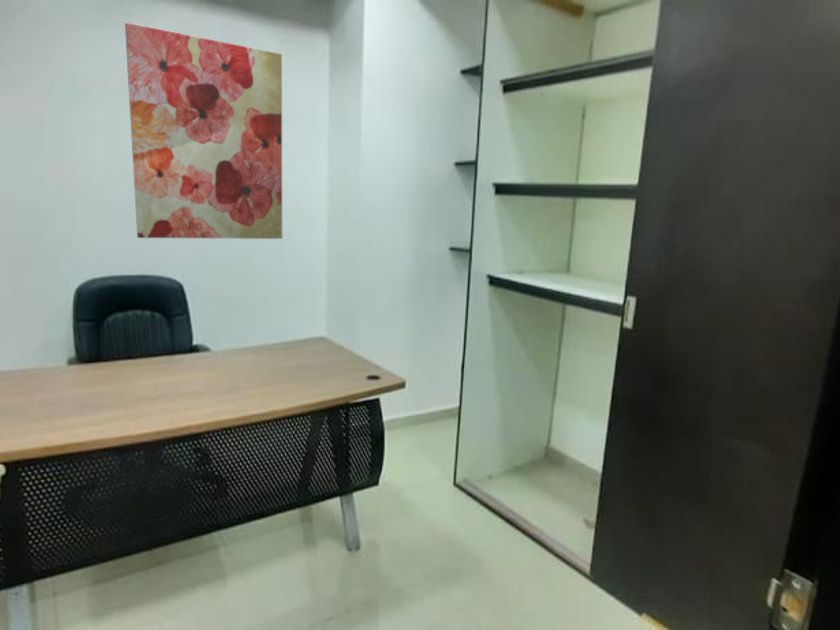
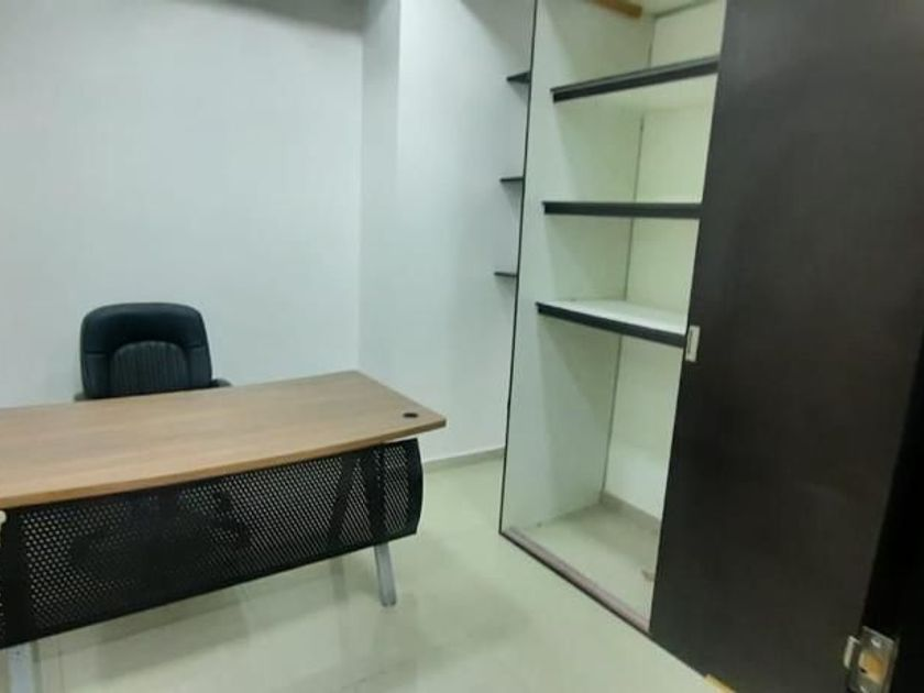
- wall art [124,22,283,240]
